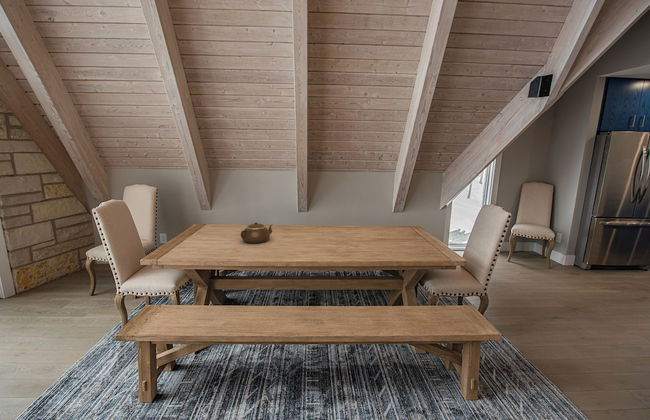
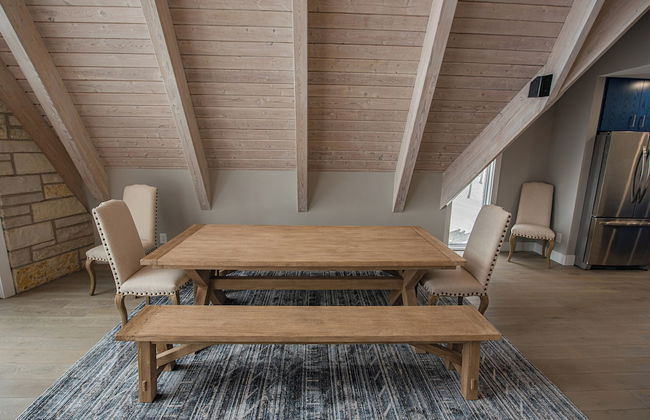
- teapot [240,221,273,244]
